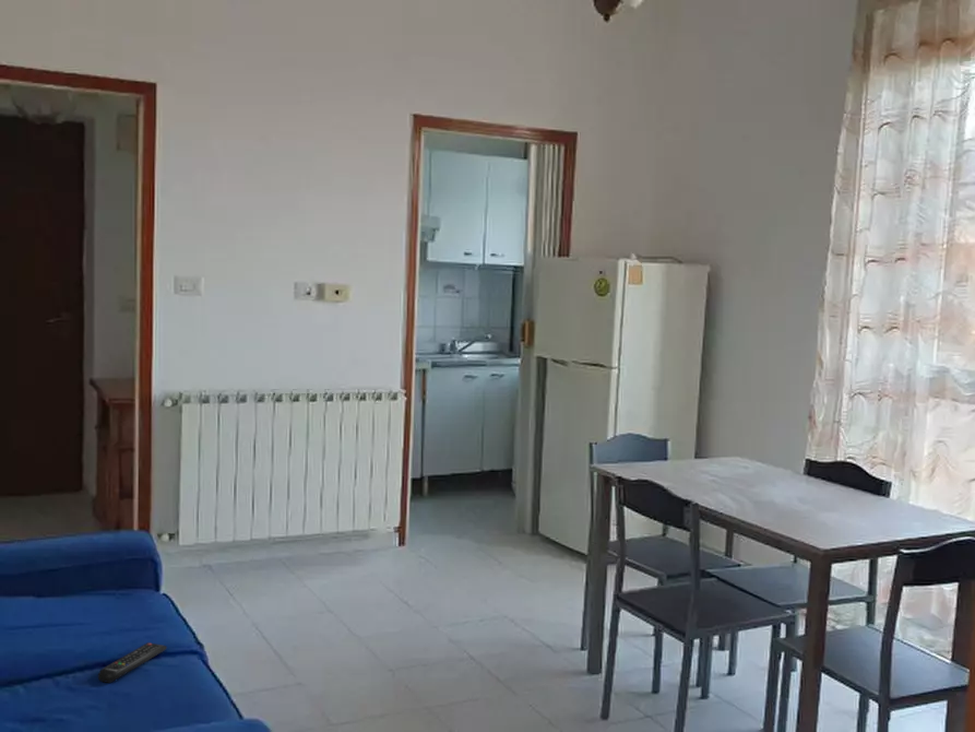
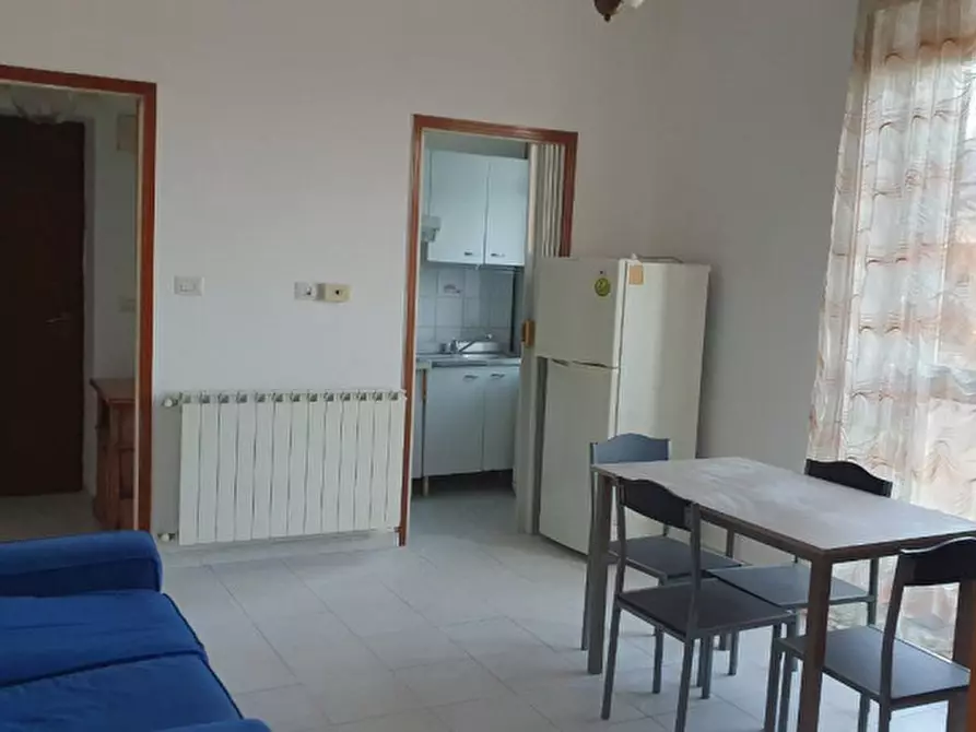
- remote control [97,641,168,684]
